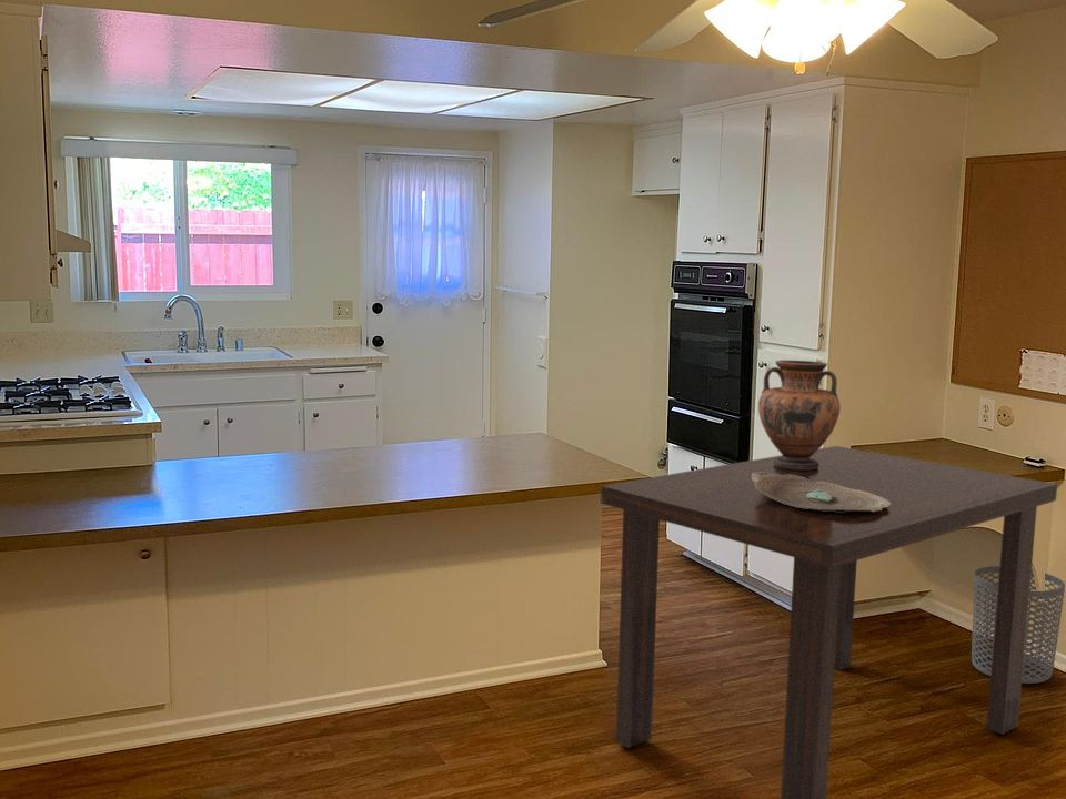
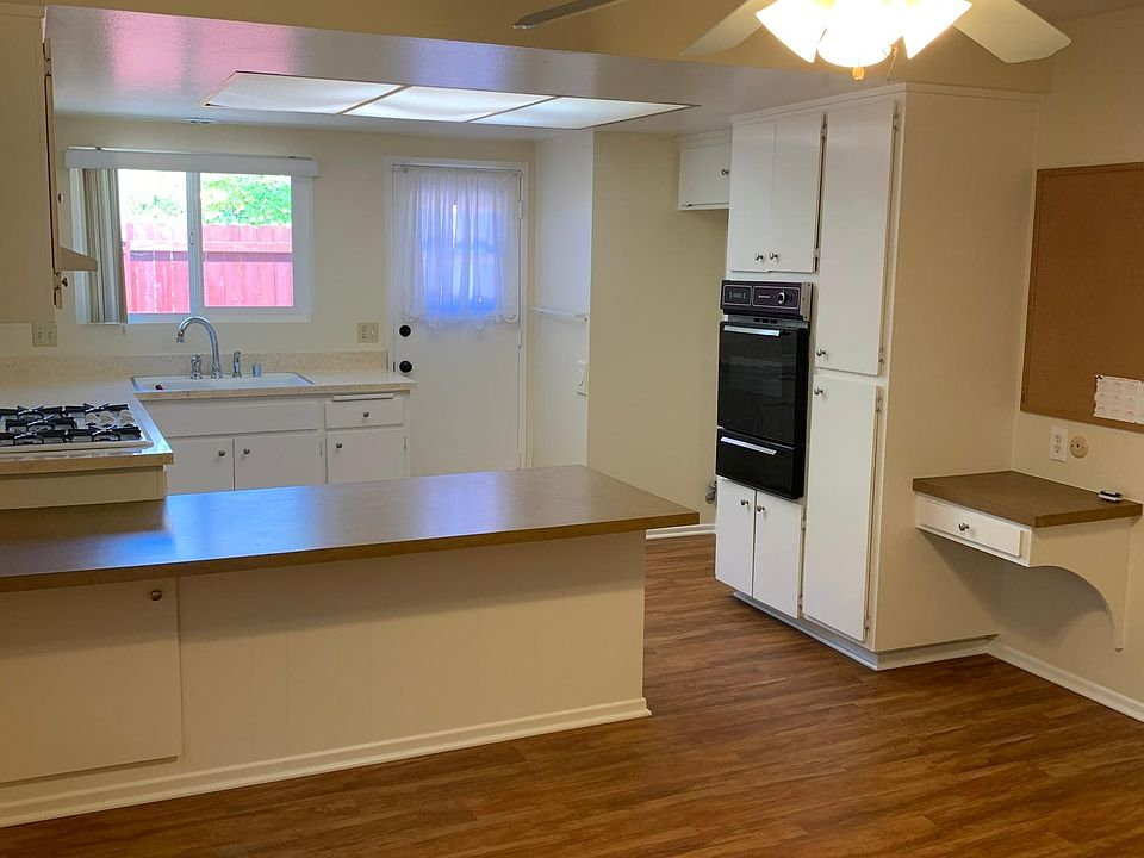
- dining table [600,445,1058,799]
- vase [757,360,842,471]
- decorative bowl [752,473,891,512]
- waste bin [971,565,1066,685]
